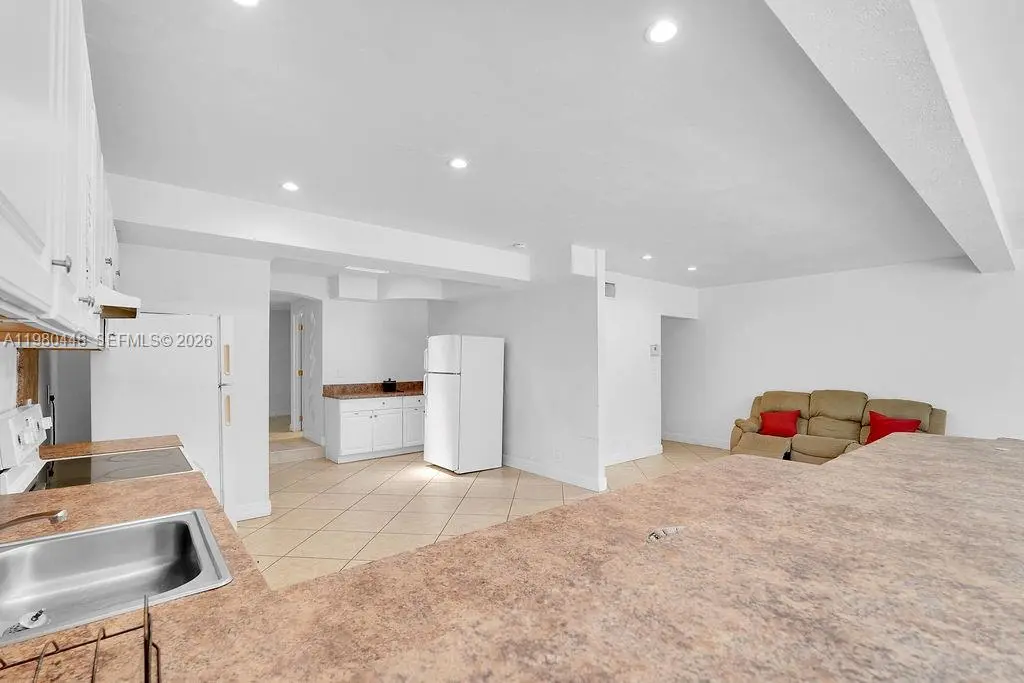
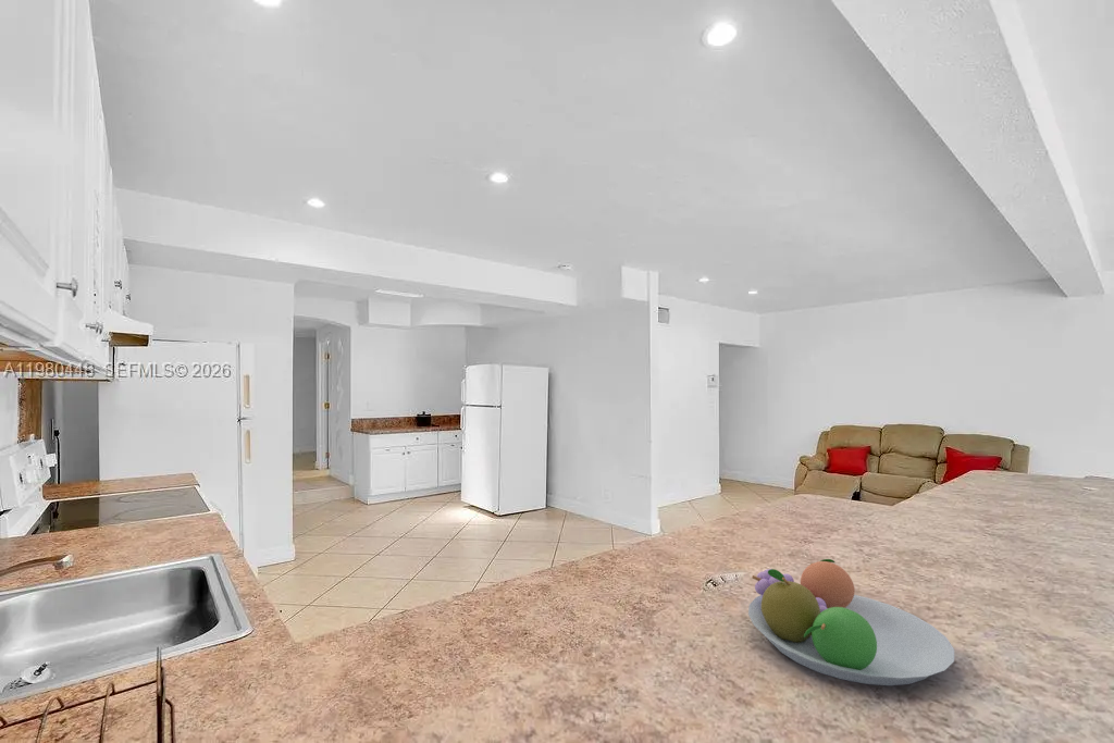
+ fruit bowl [747,558,955,686]
